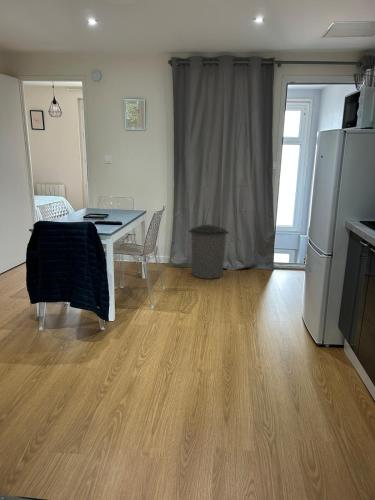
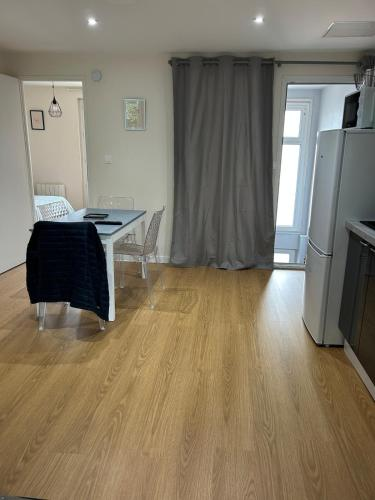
- trash can [187,223,230,280]
